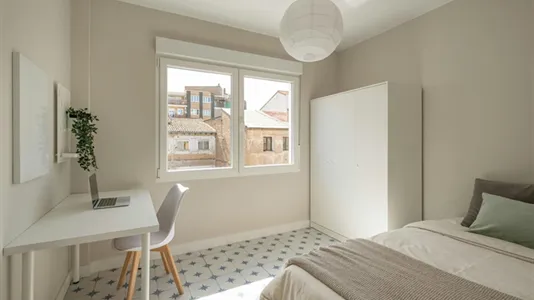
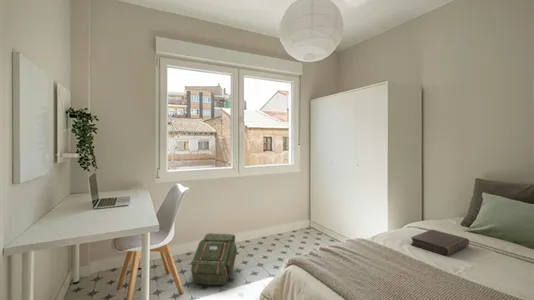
+ book [409,229,470,257]
+ backpack [190,232,238,286]
